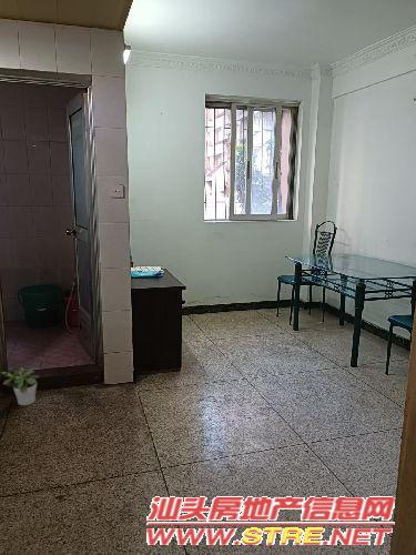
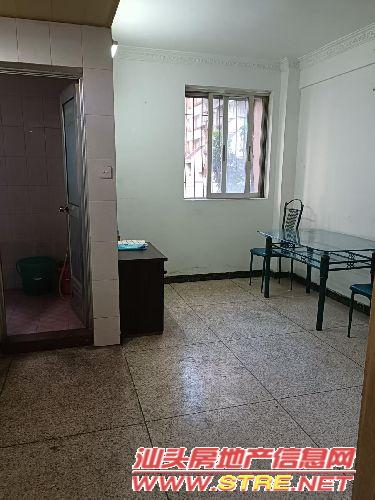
- potted plant [0,365,40,406]
